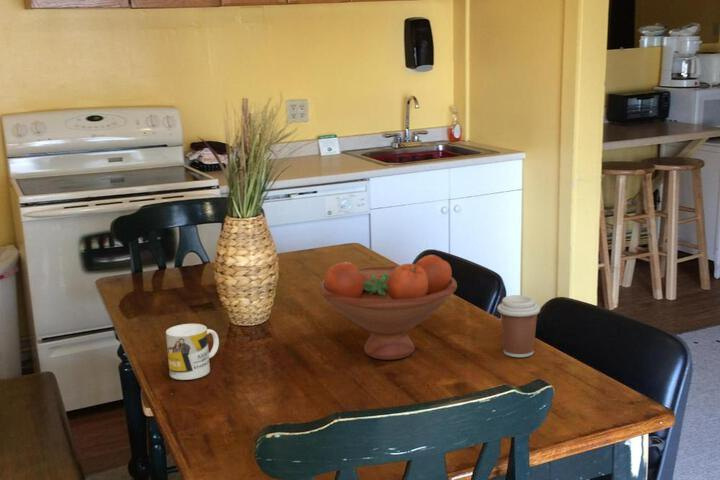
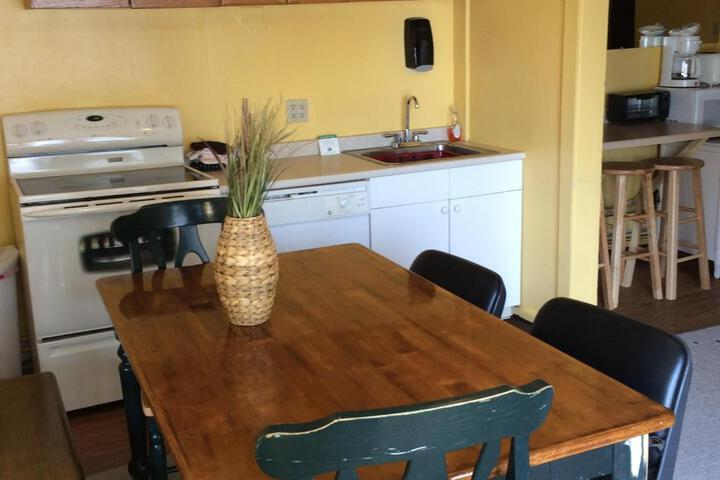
- fruit bowl [317,254,458,361]
- coffee cup [496,294,541,358]
- mug [165,323,220,381]
